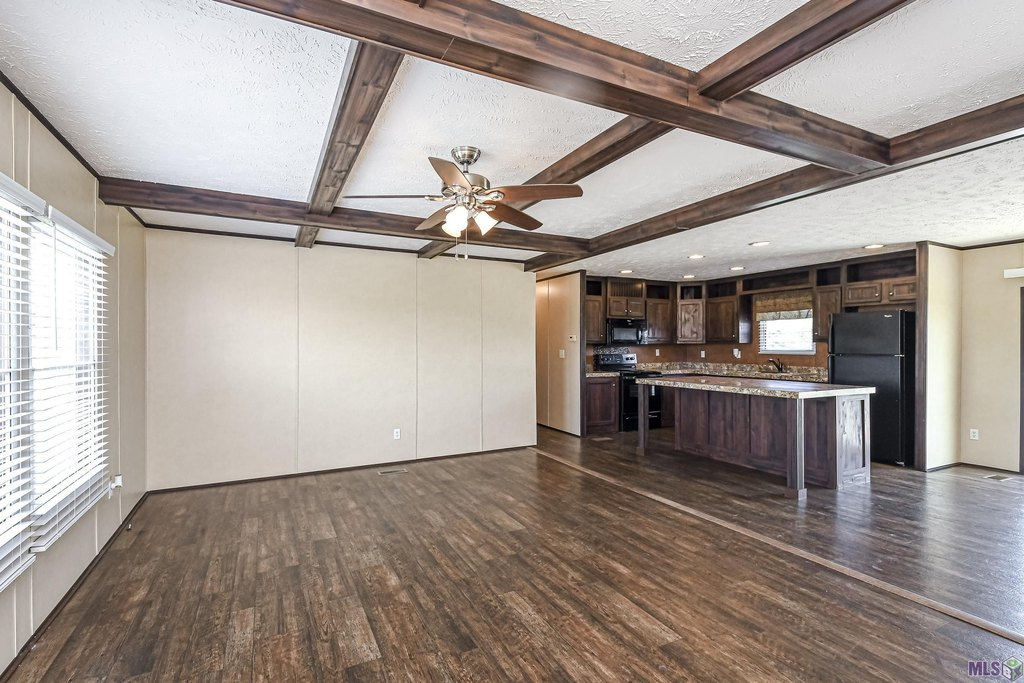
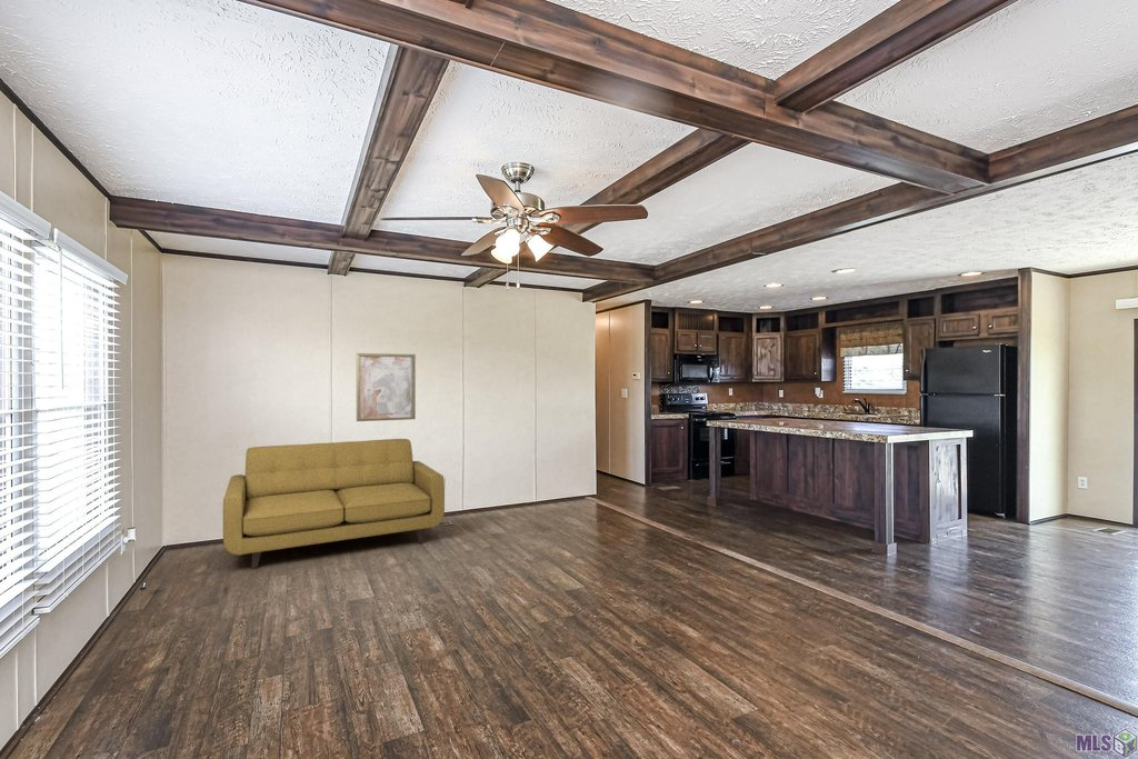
+ wall art [356,352,417,422]
+ sofa [222,438,446,570]
